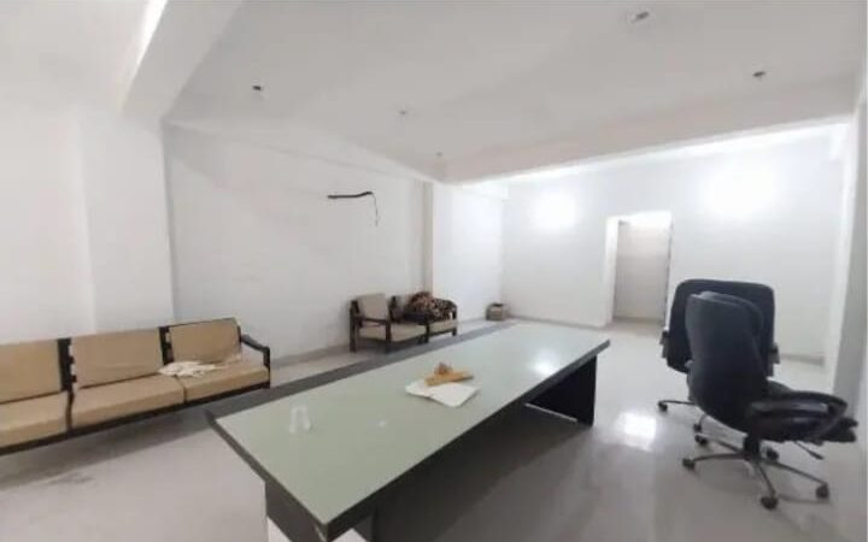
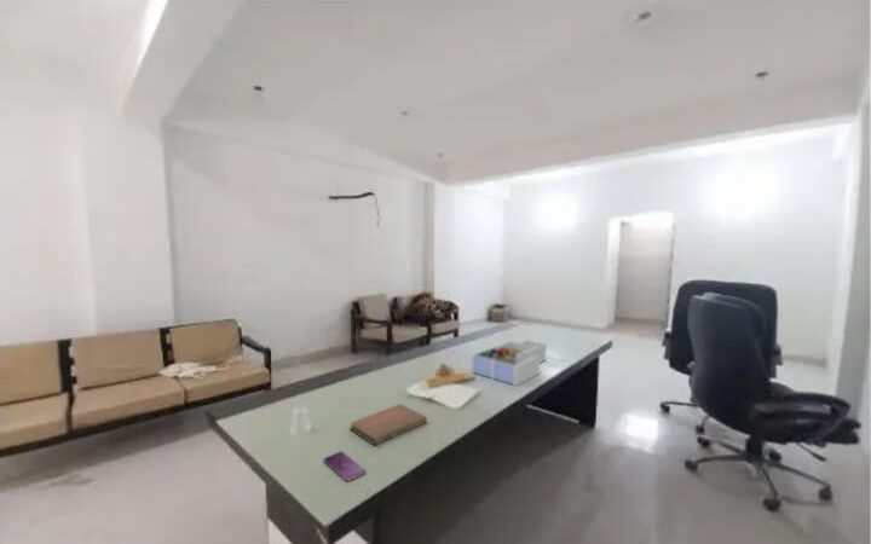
+ notebook [348,403,428,447]
+ smartphone [322,450,367,482]
+ desk organizer [469,338,548,387]
